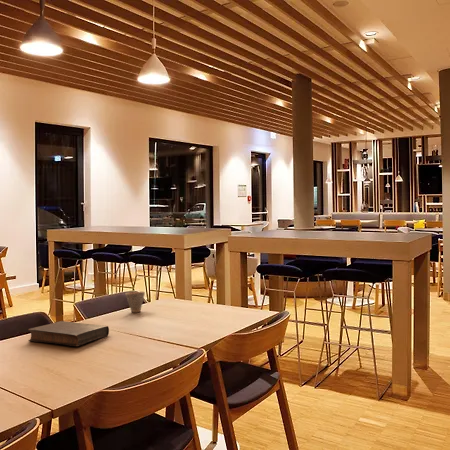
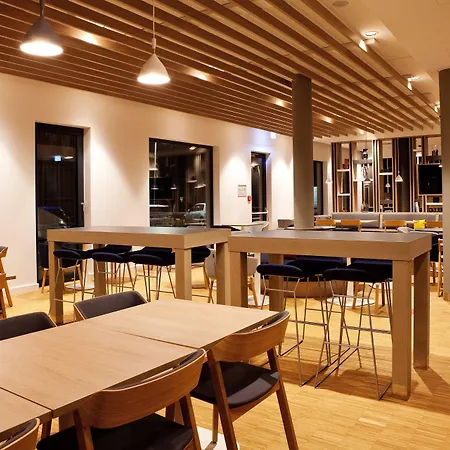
- cup [124,291,146,313]
- book [27,320,110,347]
